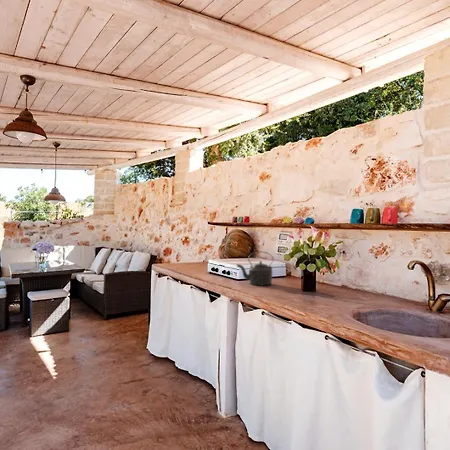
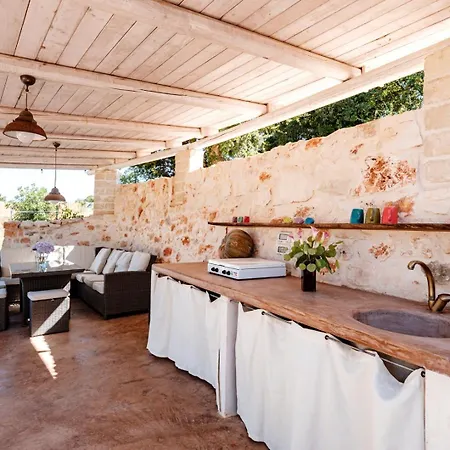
- kettle [236,251,274,286]
